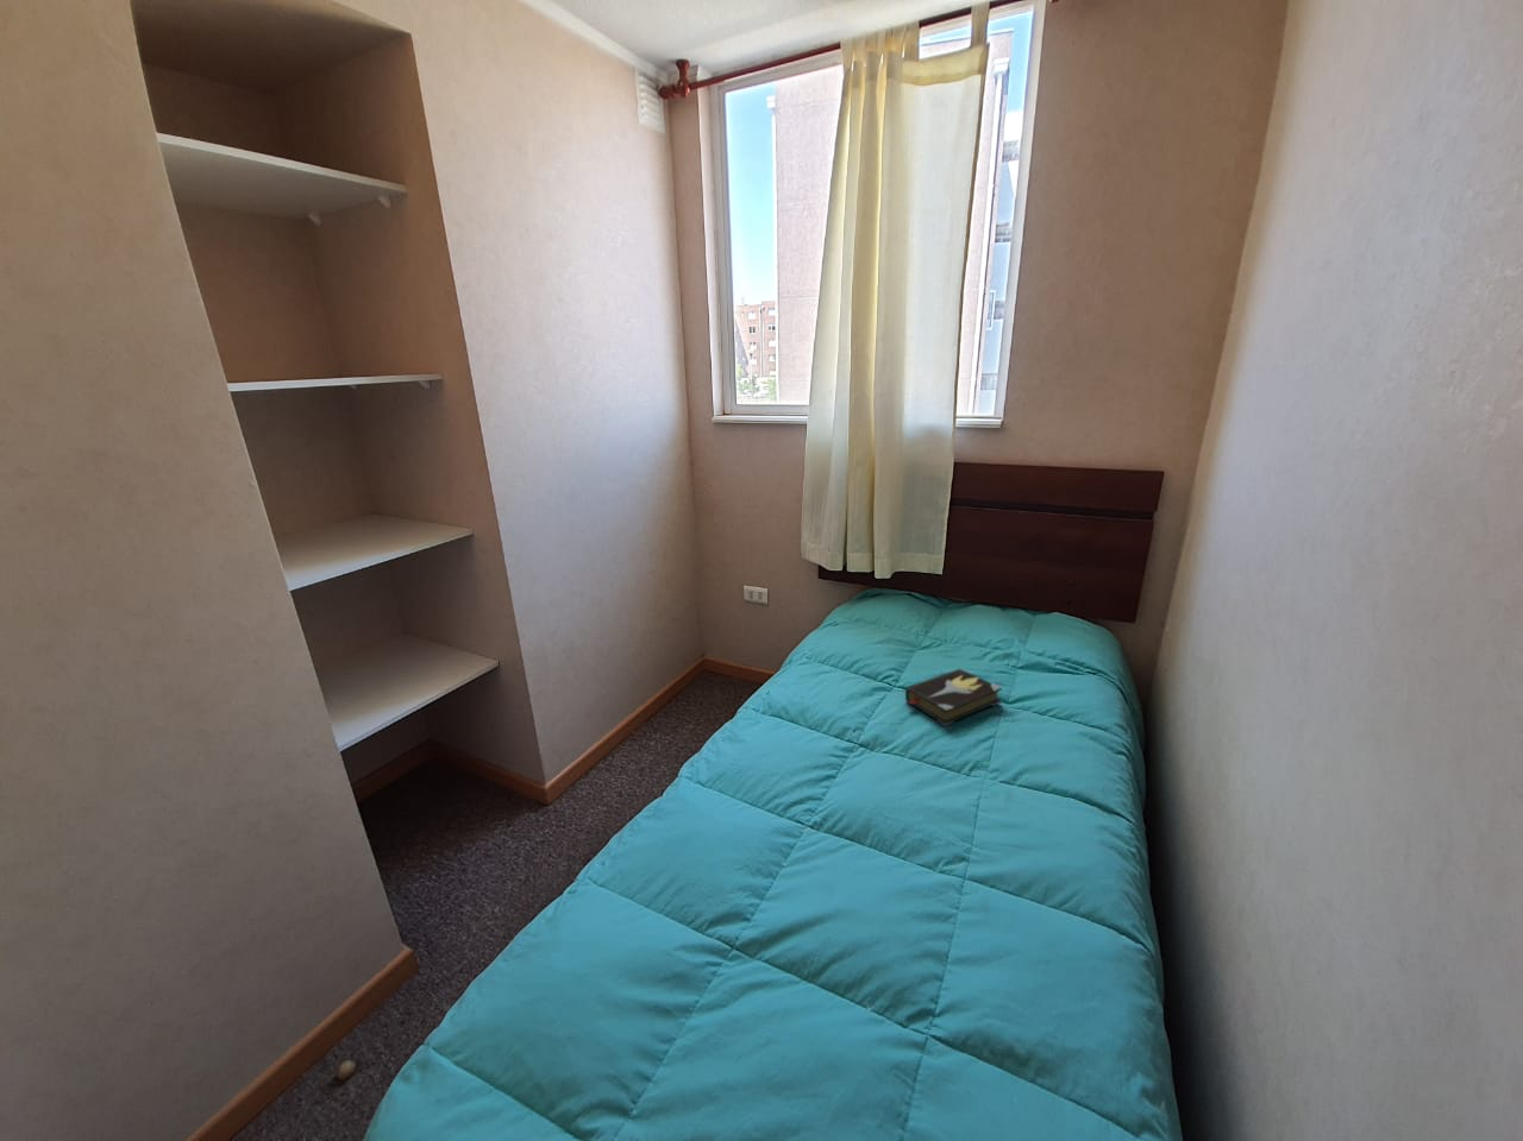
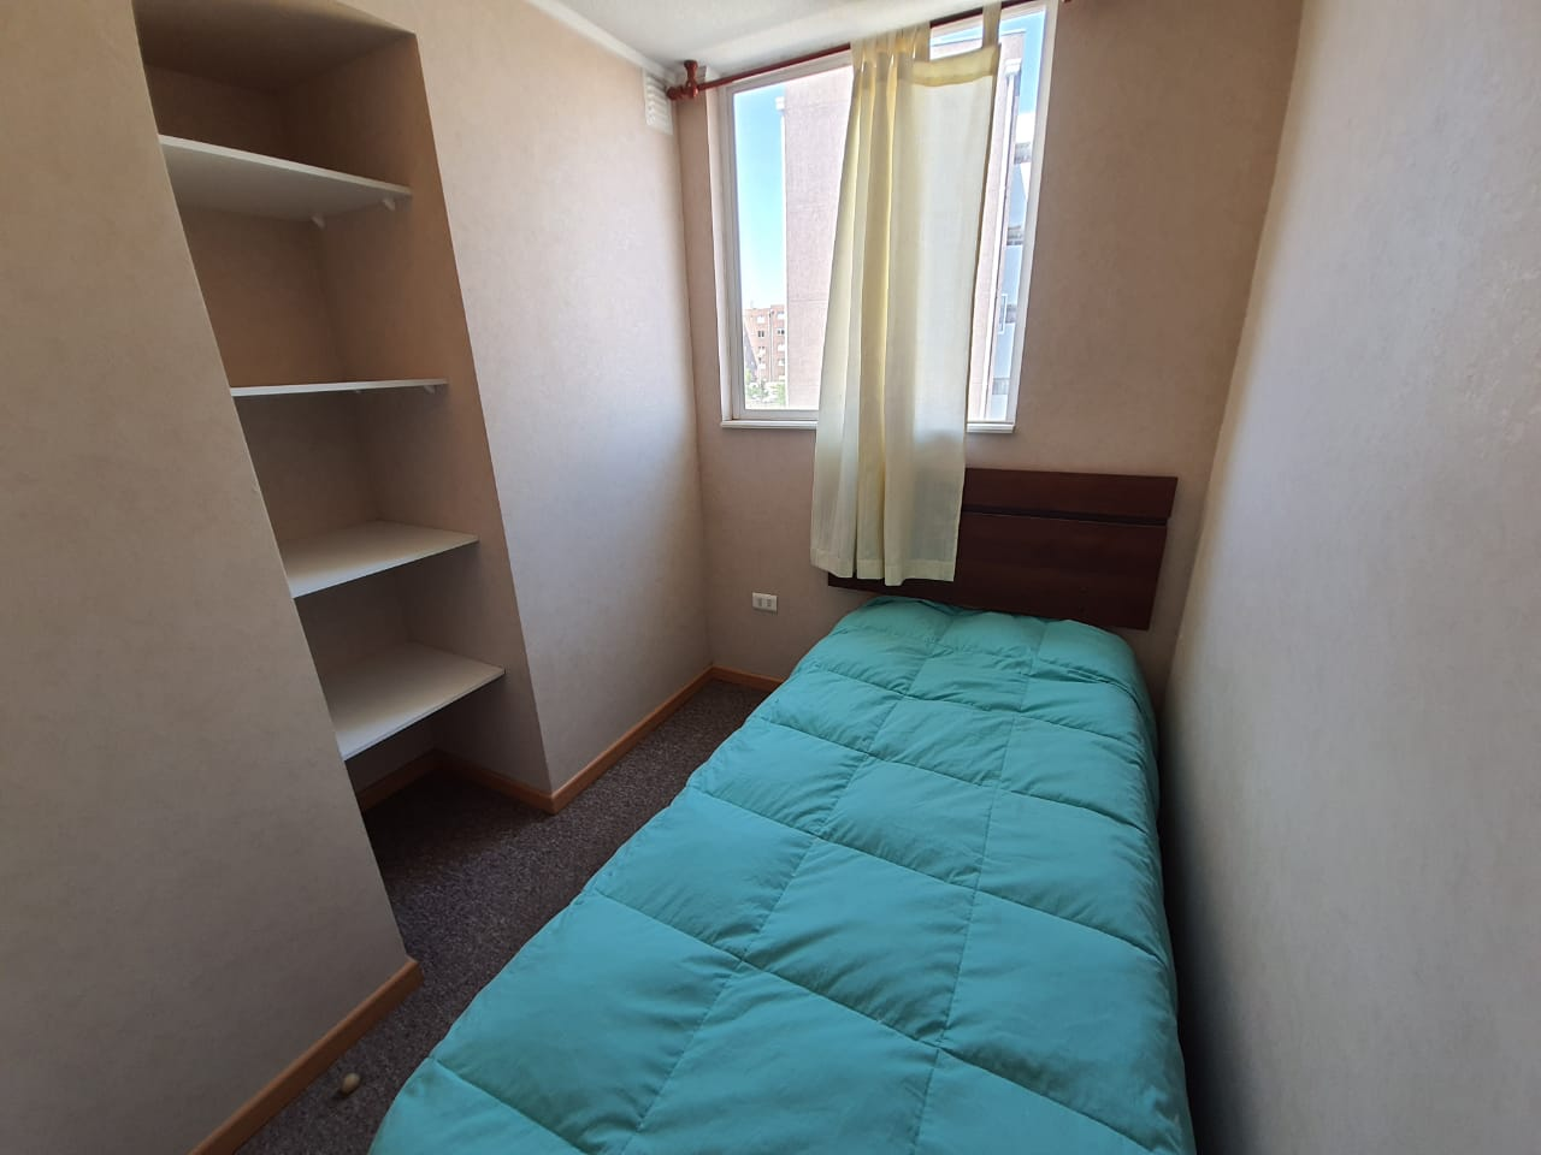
- hardback book [904,668,1003,728]
